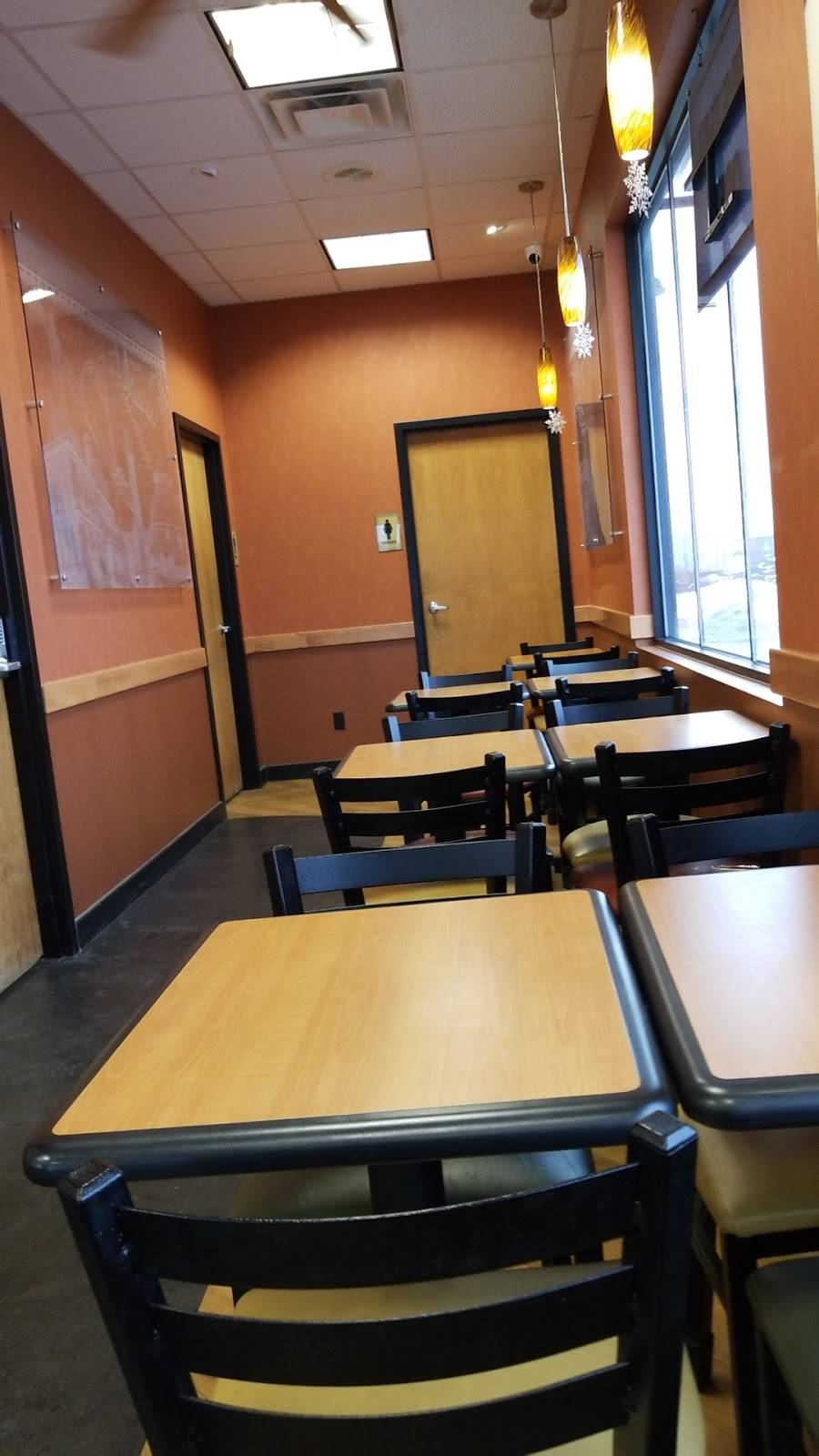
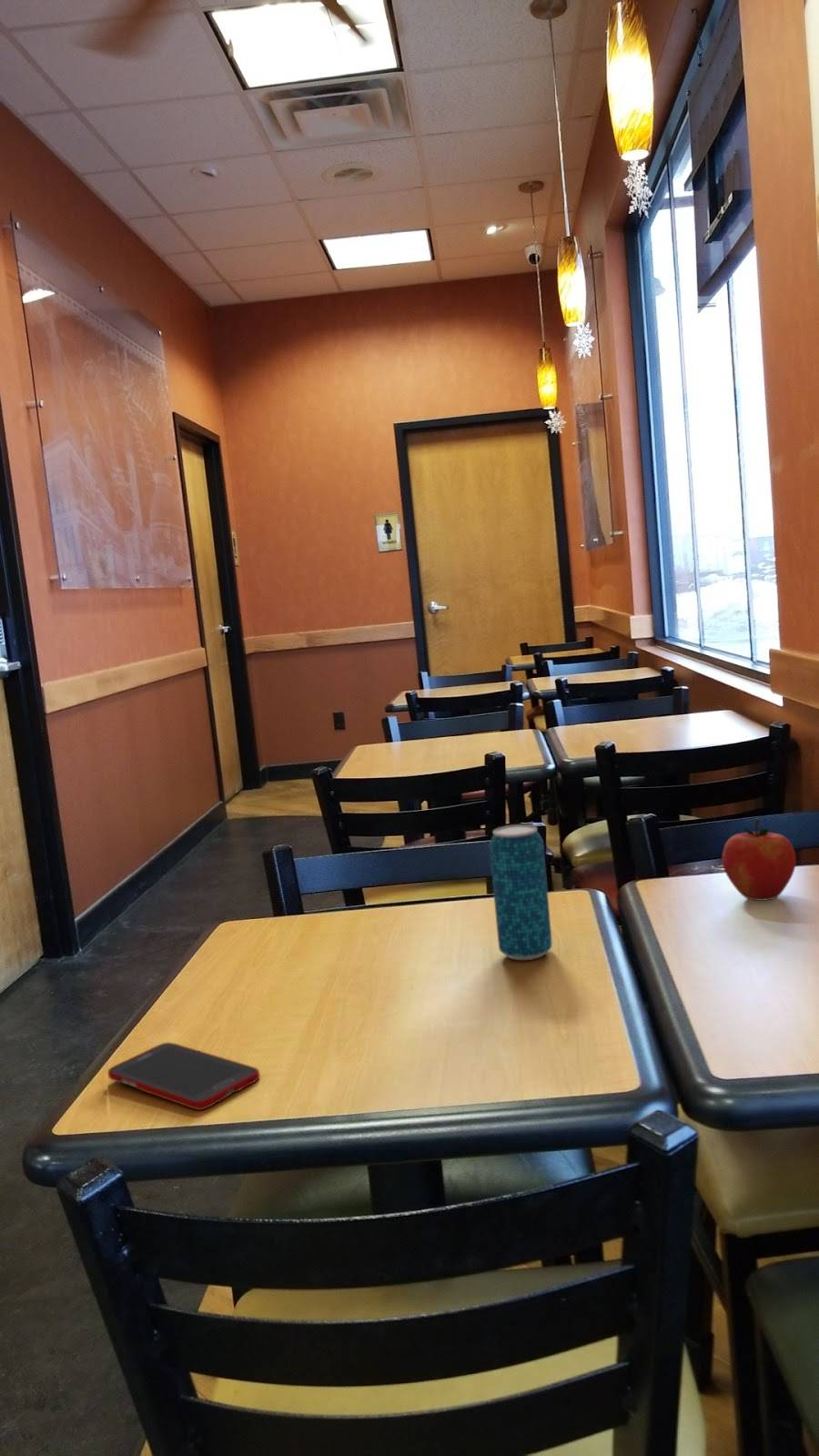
+ cell phone [106,1042,261,1111]
+ beverage can [489,824,553,961]
+ apple [722,818,797,902]
